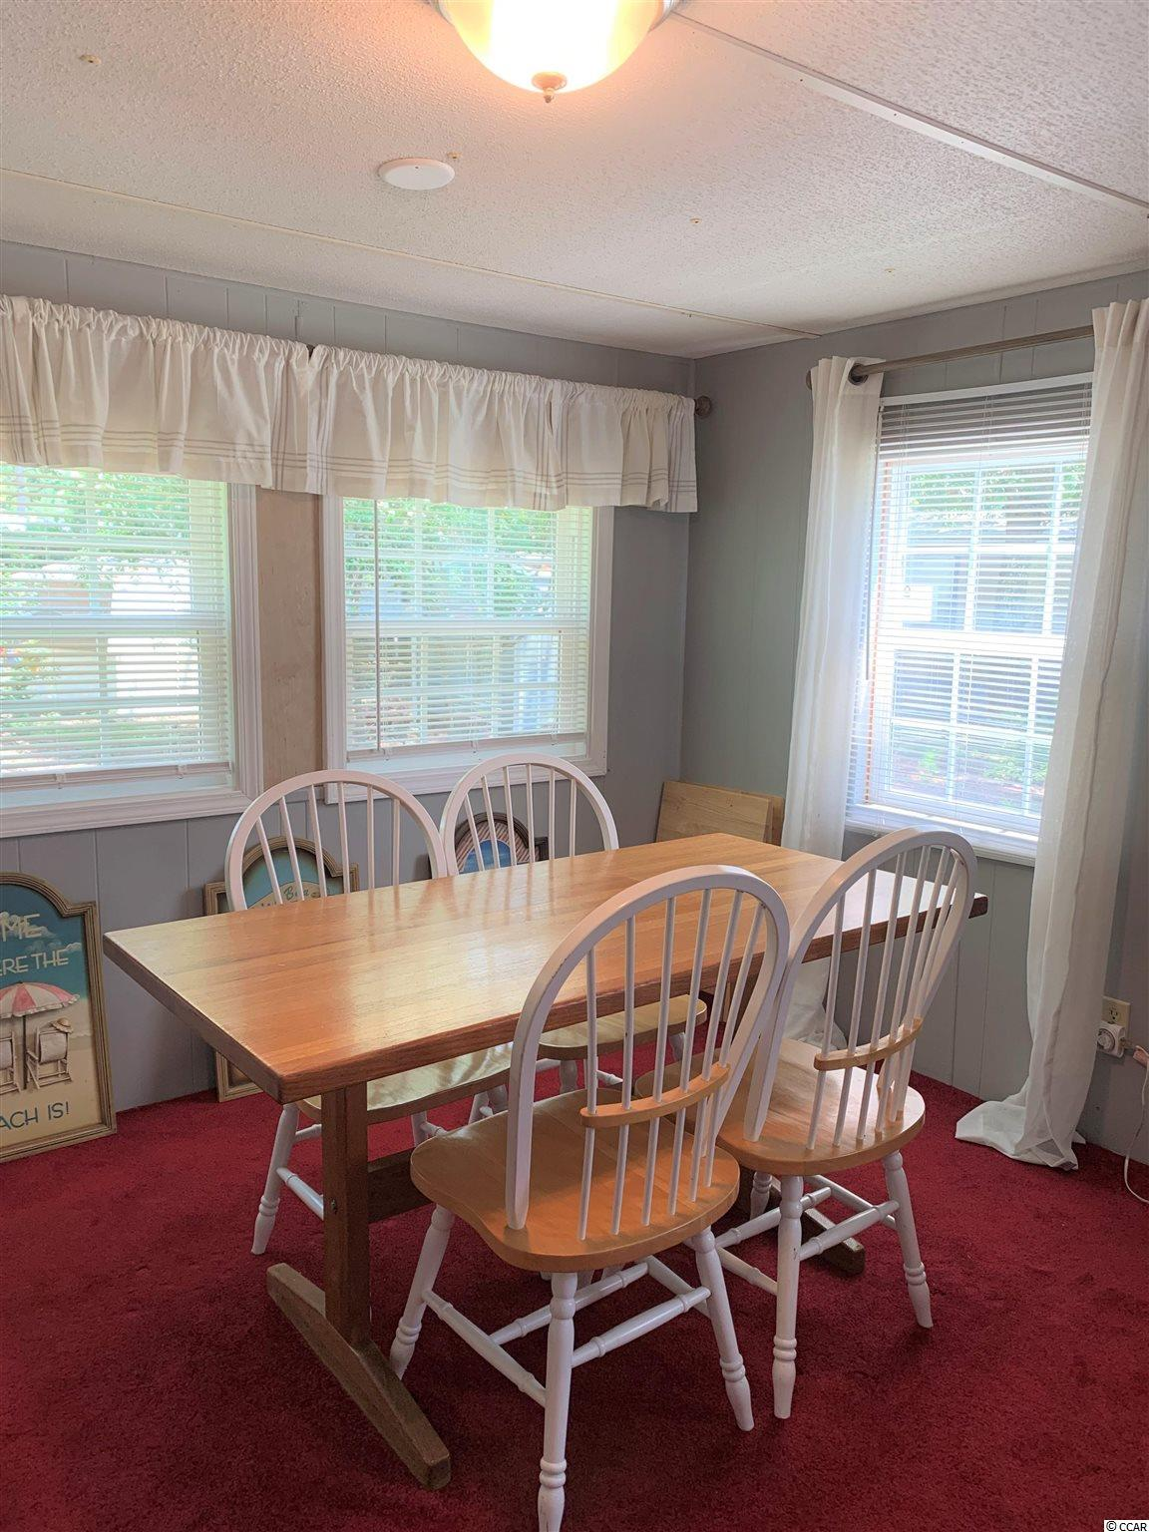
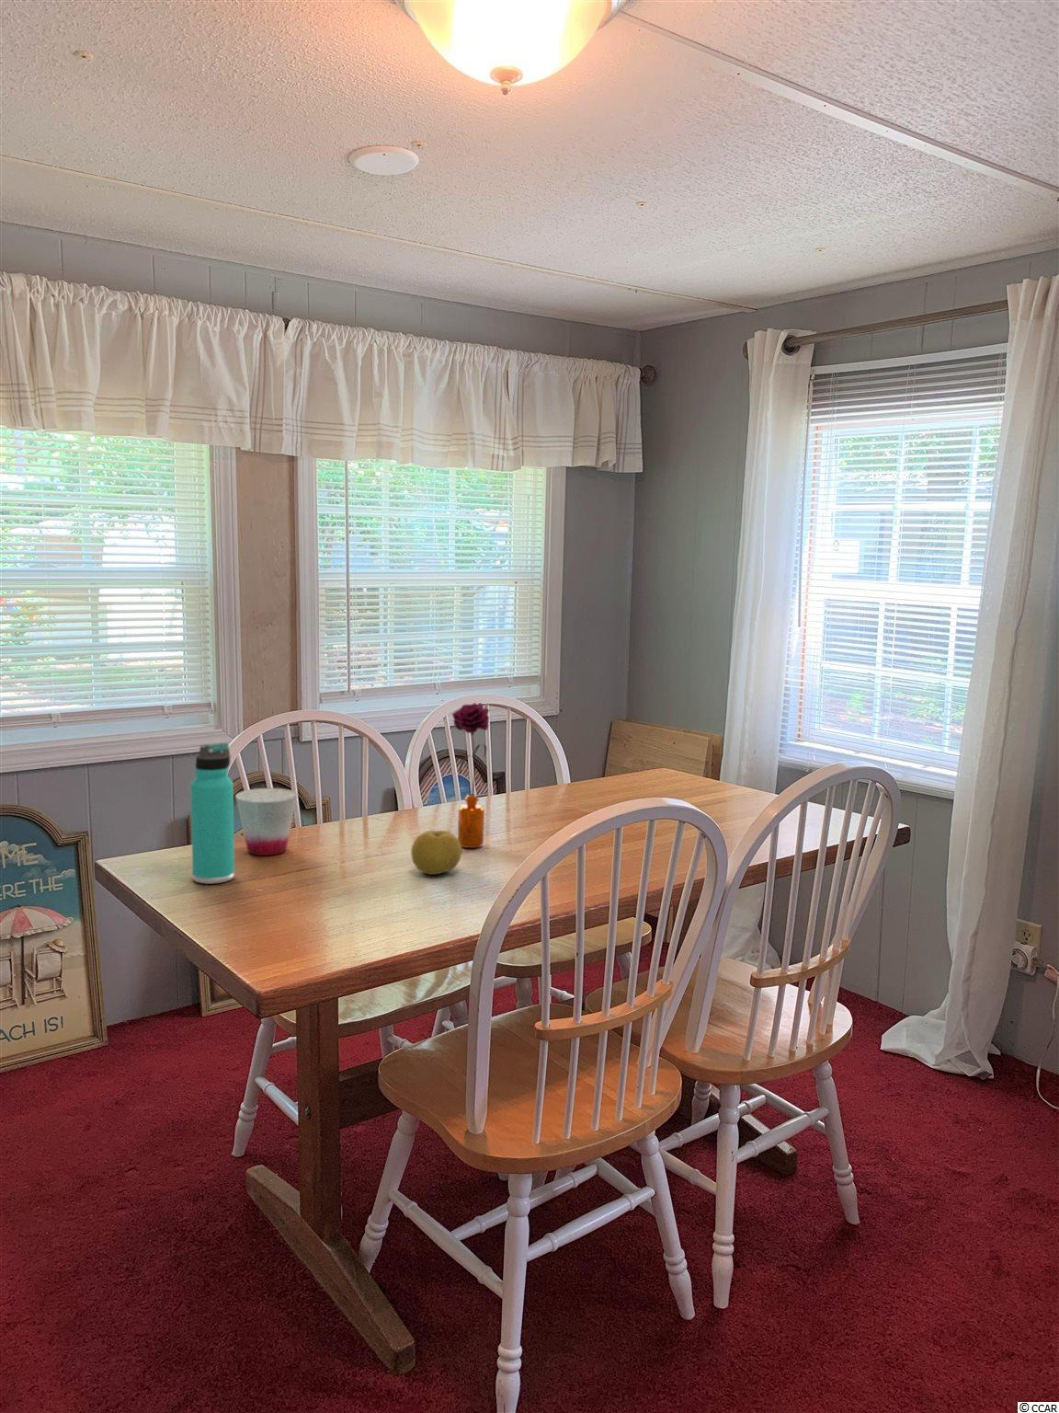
+ flower [452,702,489,849]
+ cup [235,788,298,857]
+ thermos bottle [190,742,236,885]
+ fruit [410,830,463,876]
